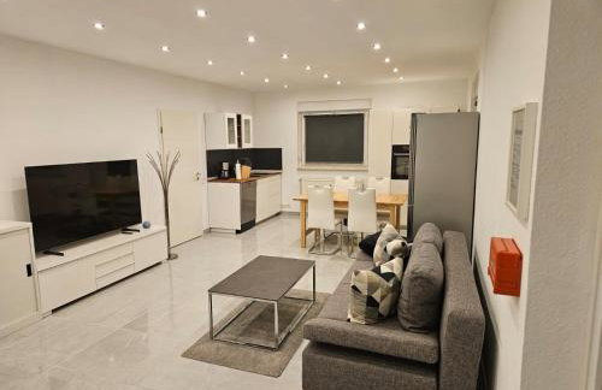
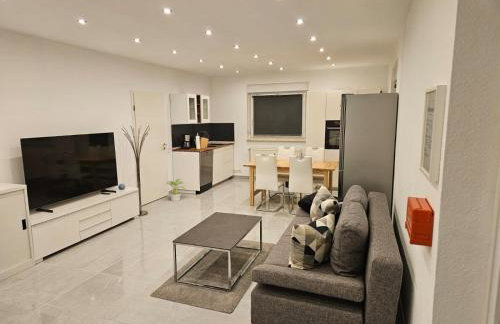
+ potted plant [165,178,186,202]
